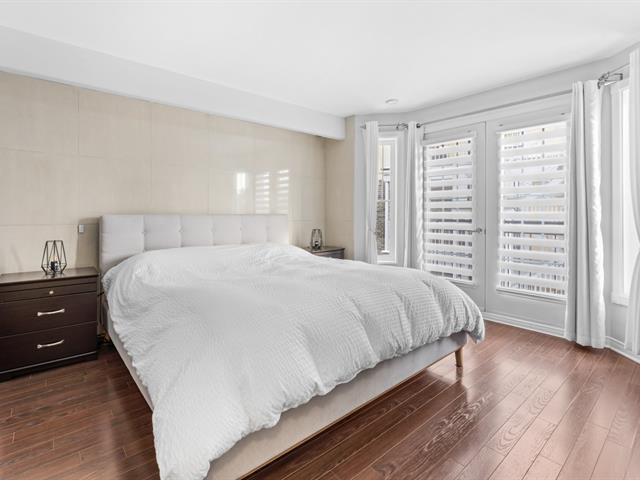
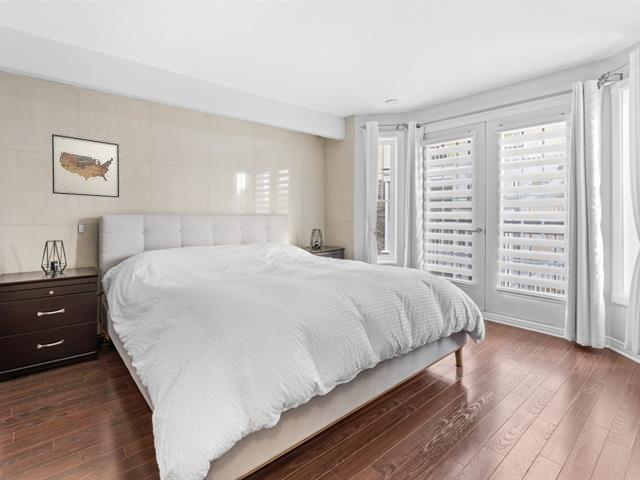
+ wall art [51,133,120,199]
